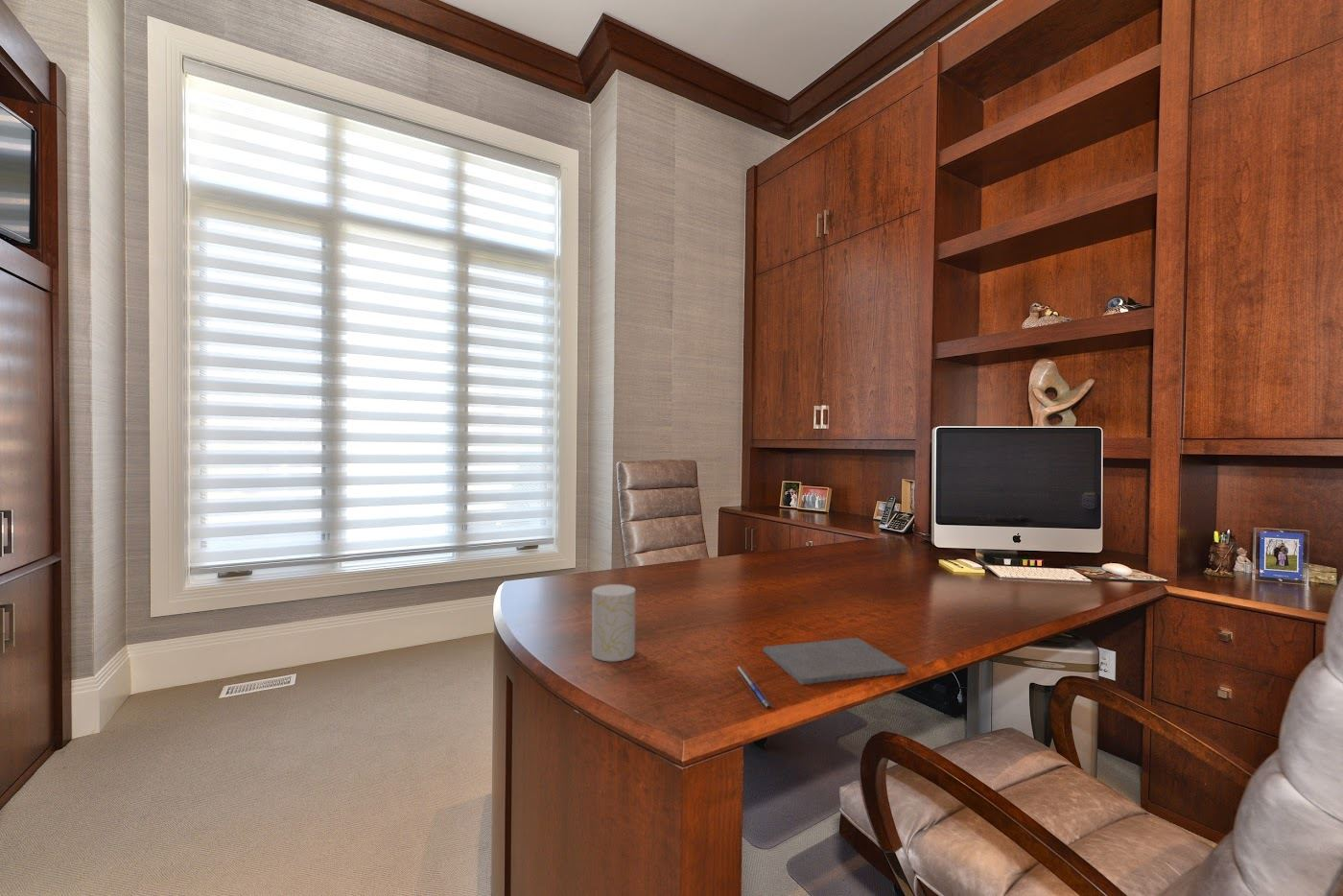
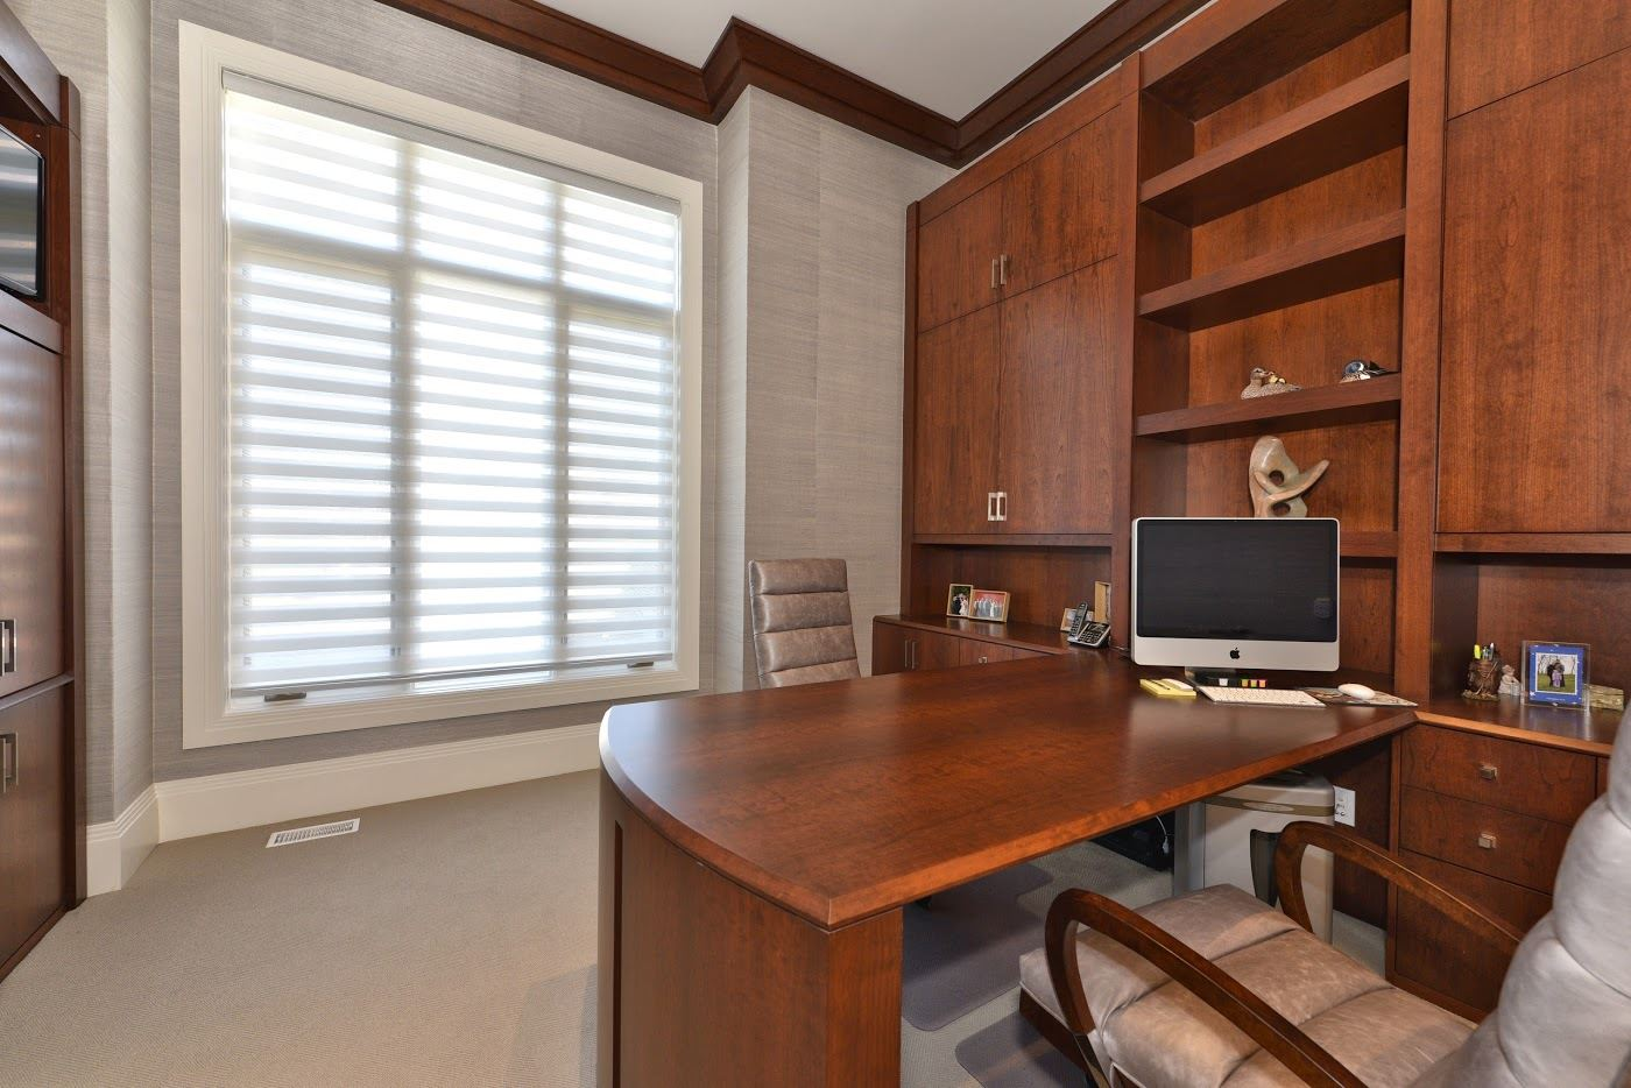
- notepad [763,637,910,686]
- cup [591,583,636,662]
- pen [734,665,774,709]
